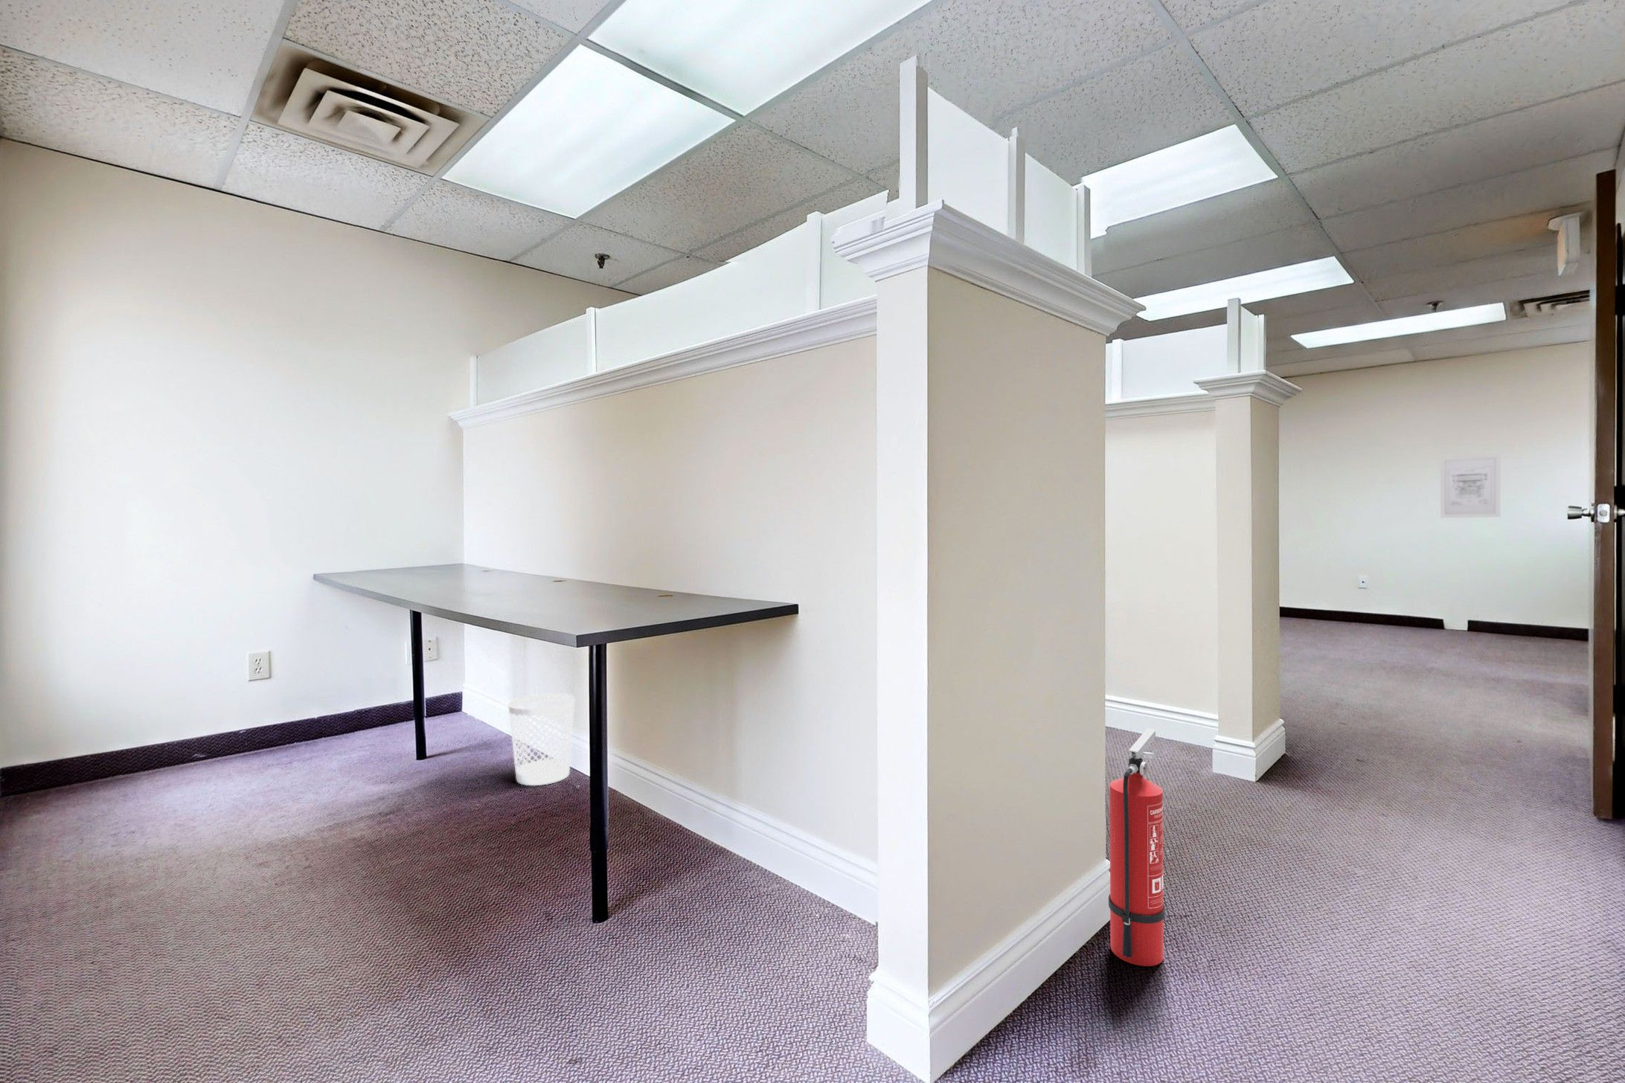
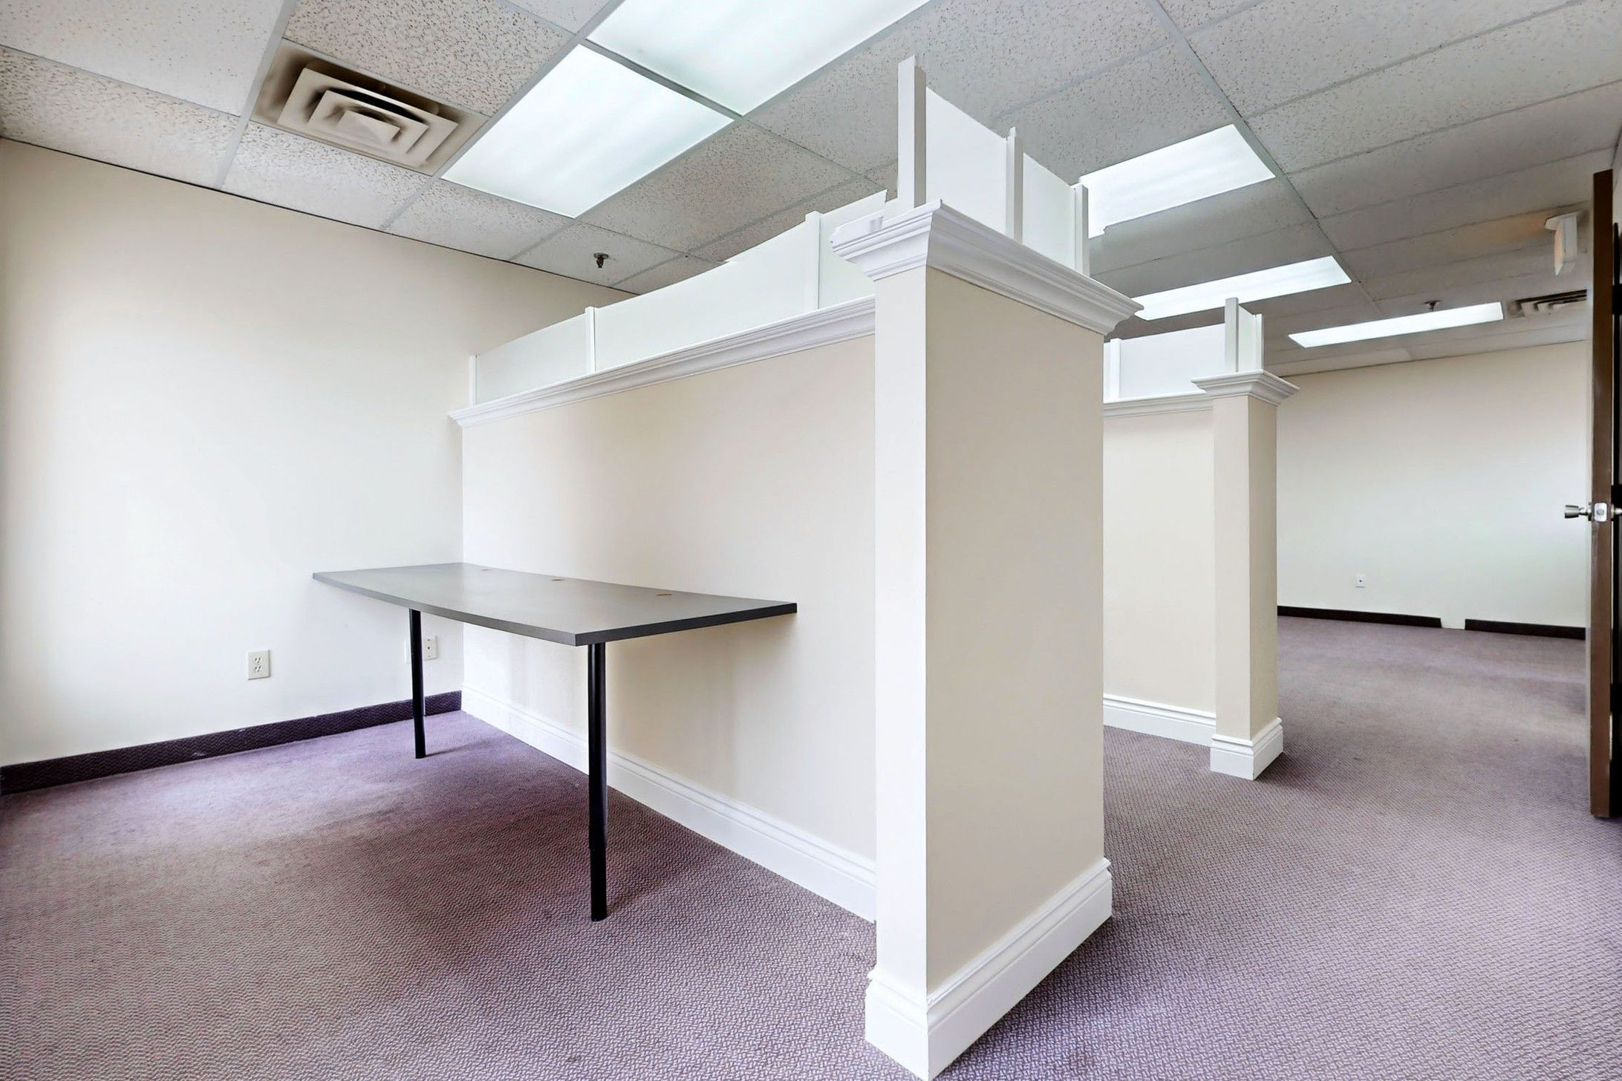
- wall art [1440,453,1502,519]
- fire extinguisher [1108,728,1166,967]
- wastebasket [508,693,576,786]
